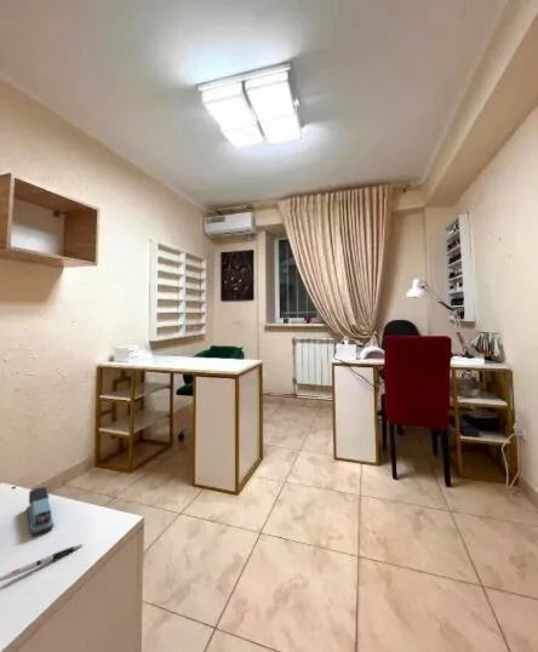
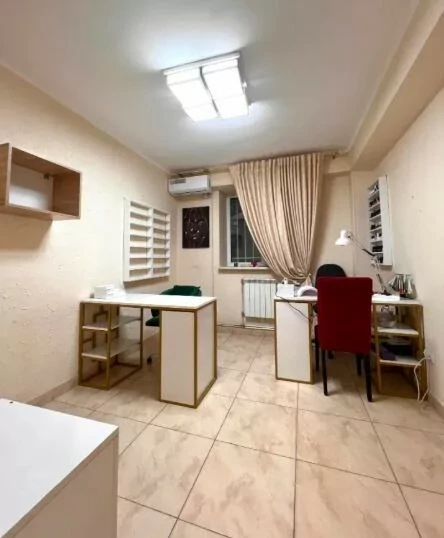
- stapler [25,486,55,536]
- pen [0,543,84,583]
